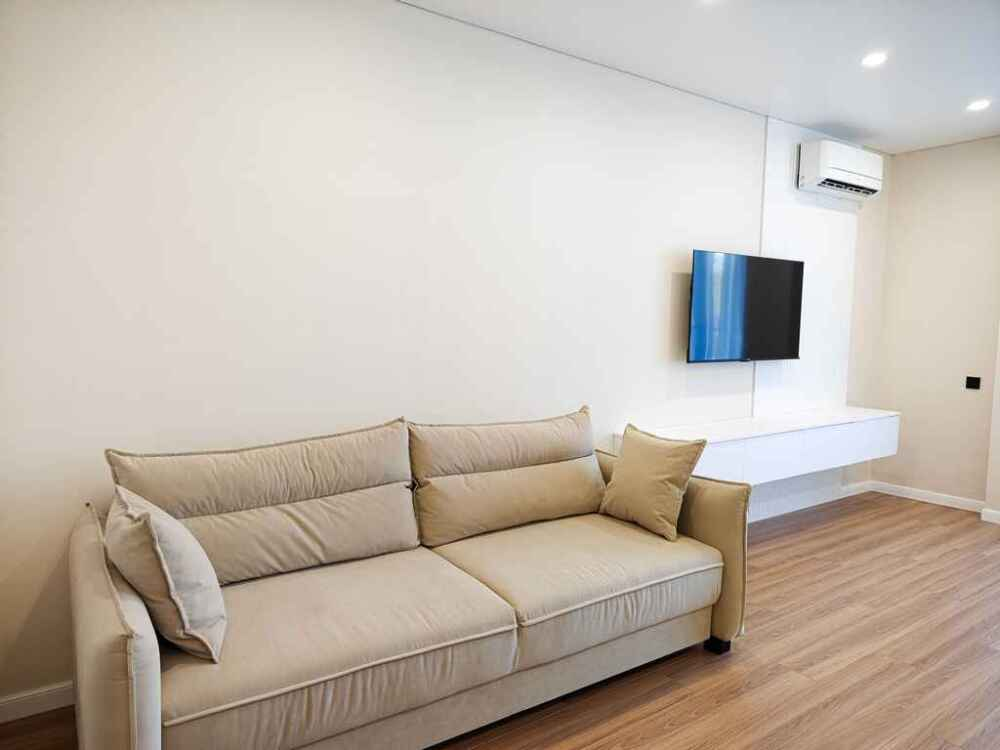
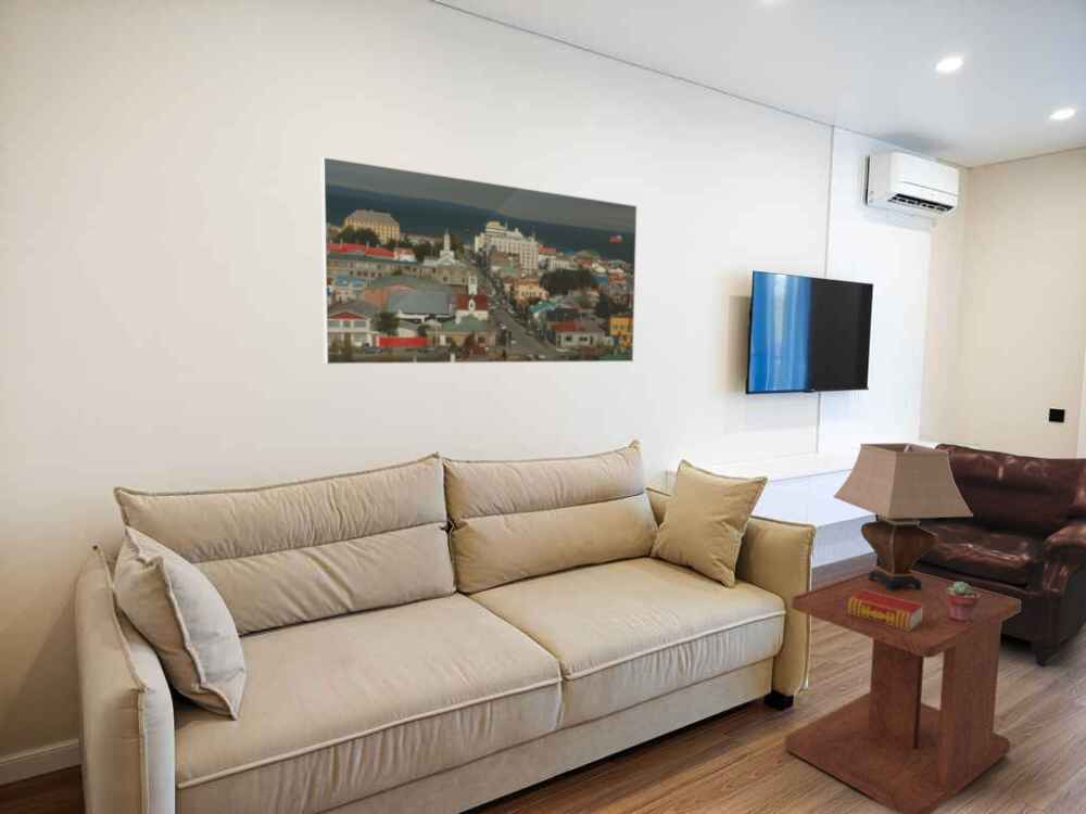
+ book [848,589,923,631]
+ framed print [319,155,637,366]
+ potted succulent [947,582,980,623]
+ side table [784,568,1021,814]
+ table lamp [832,442,973,592]
+ leather [874,443,1086,669]
